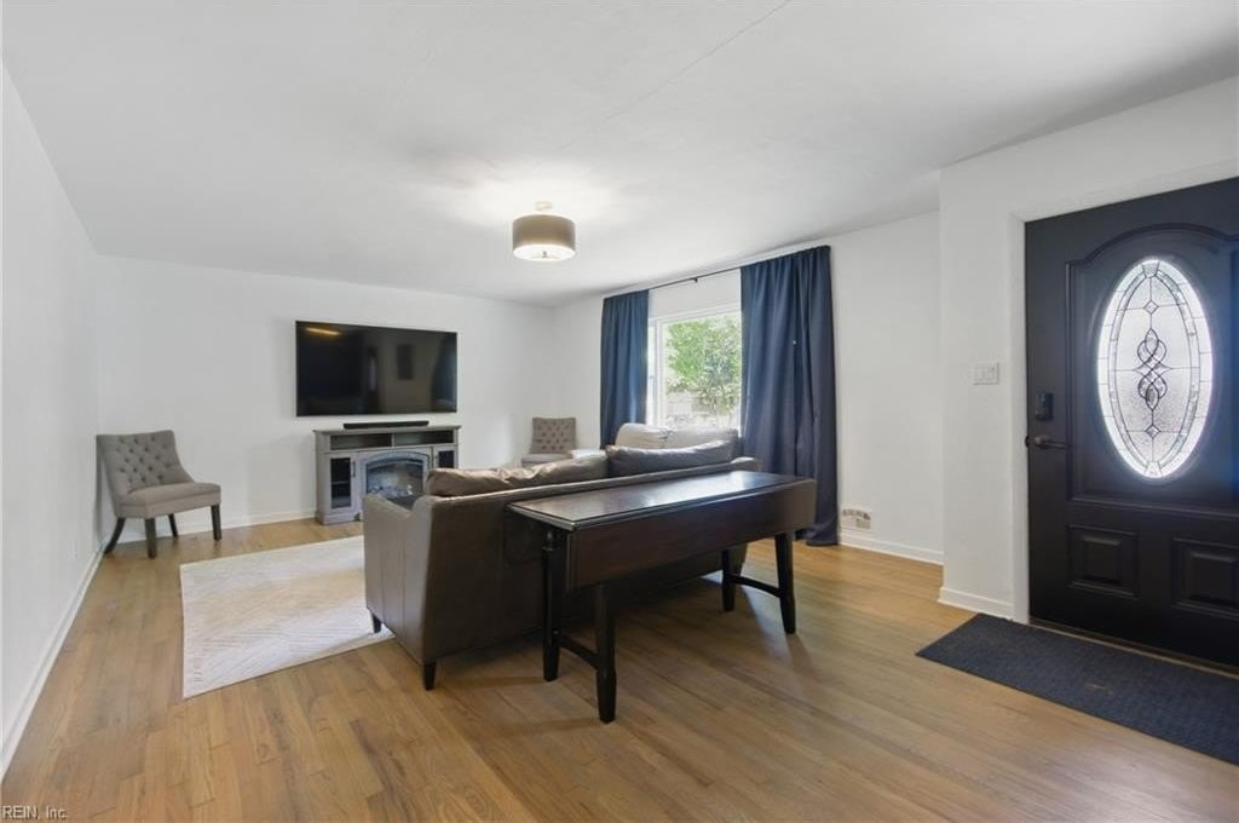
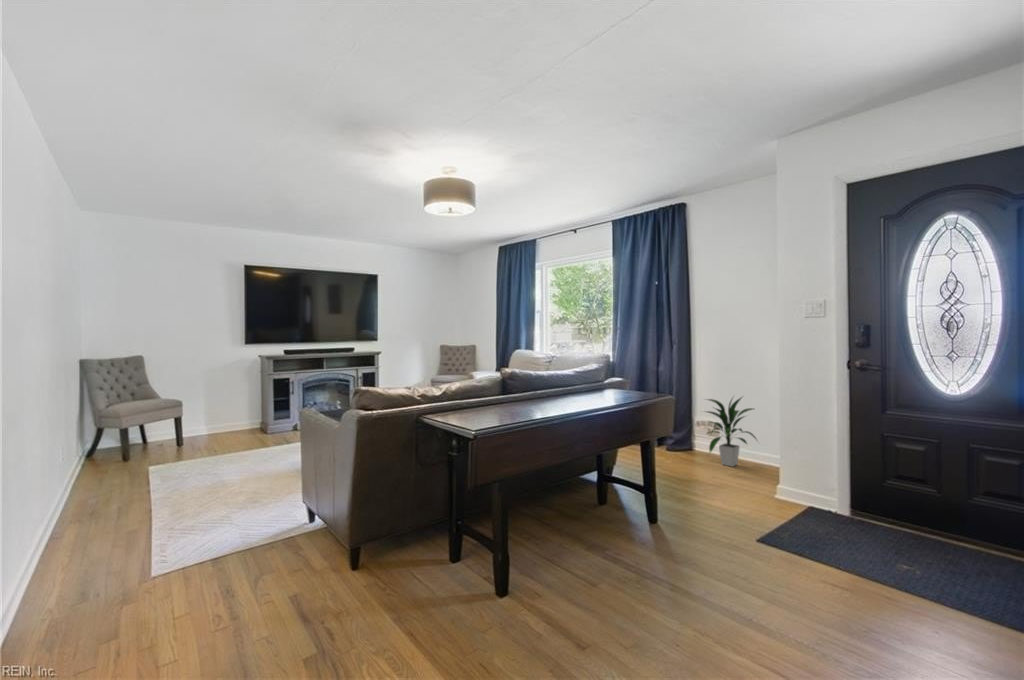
+ indoor plant [702,394,760,467]
